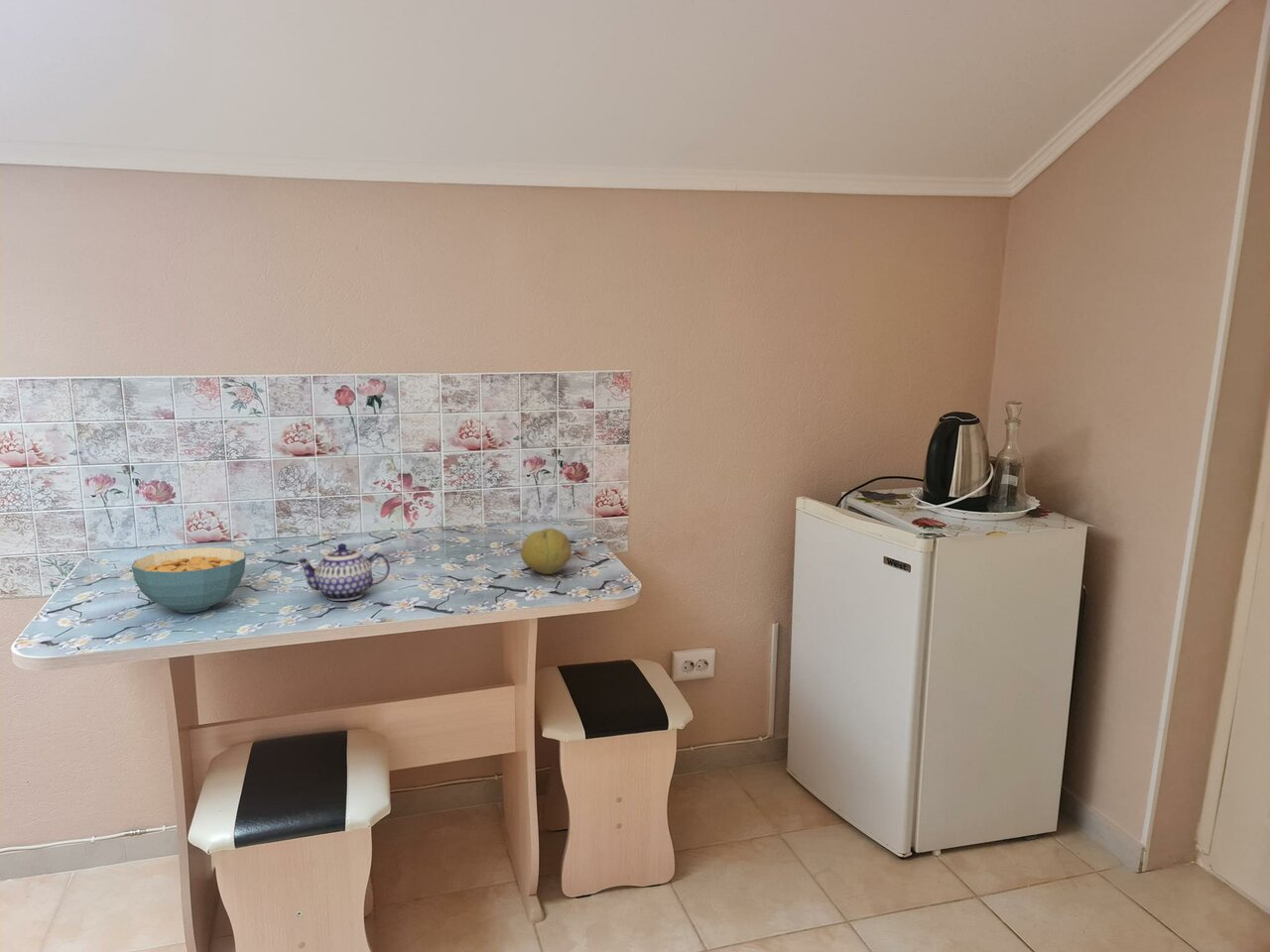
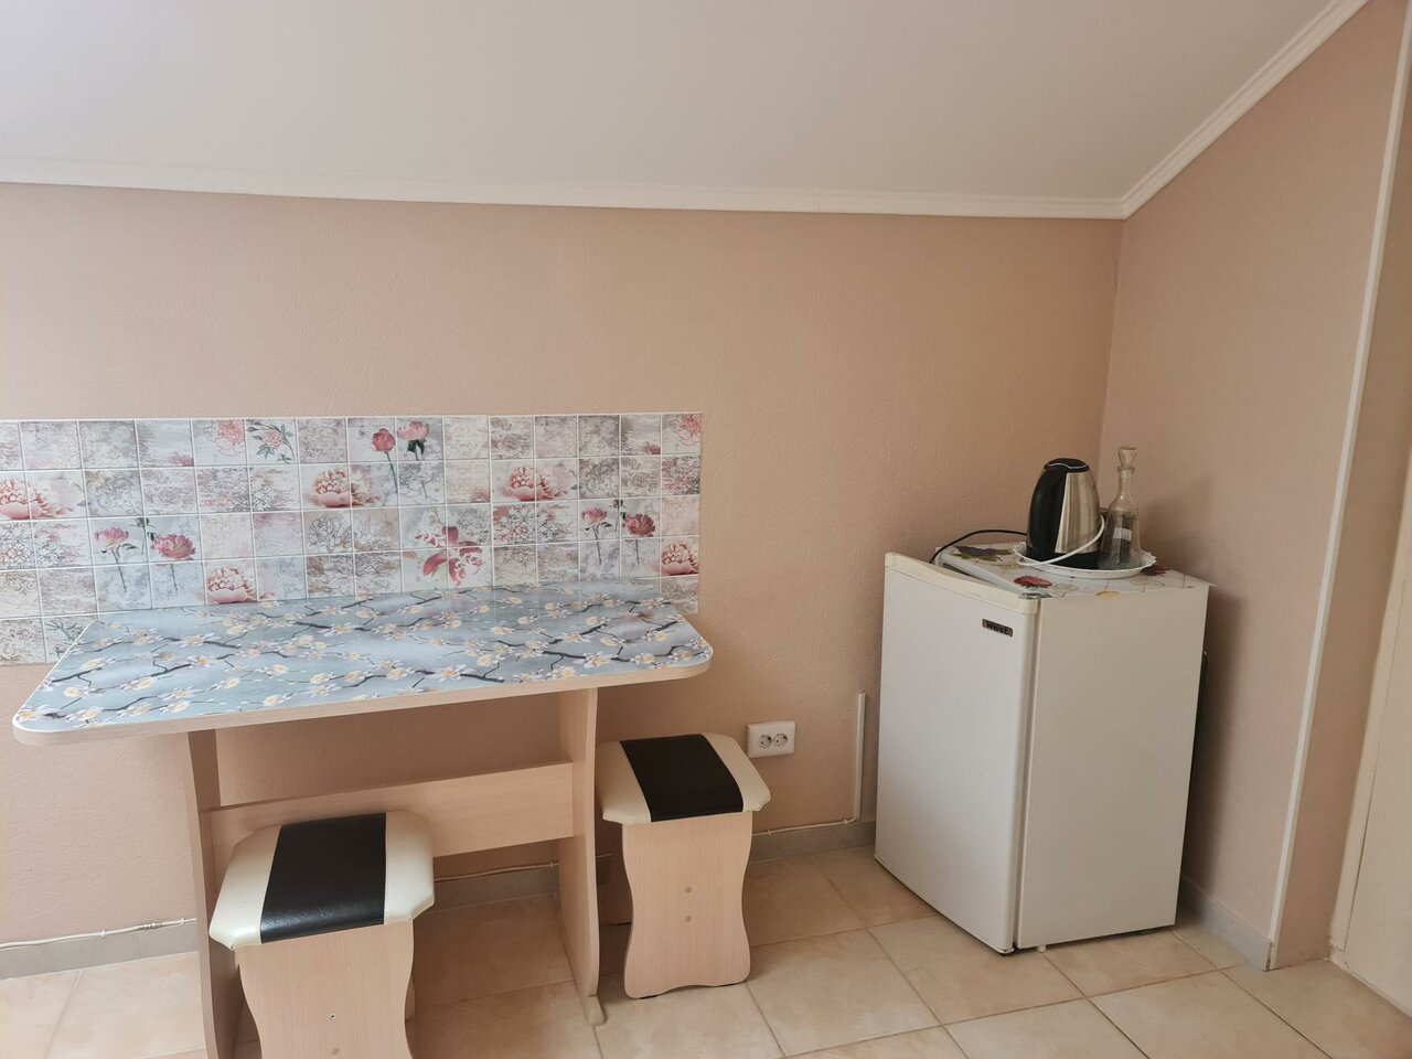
- cereal bowl [131,546,247,614]
- fruit [520,528,572,575]
- teapot [296,542,391,602]
